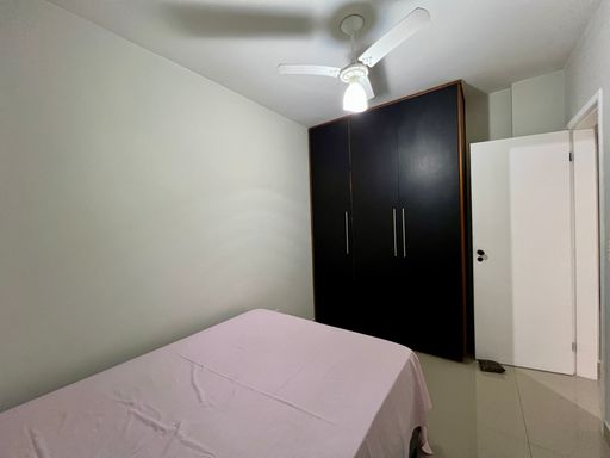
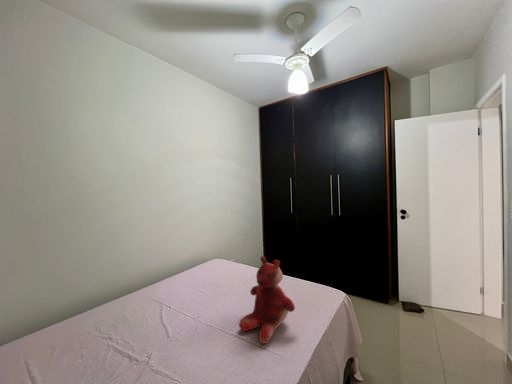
+ teddy bear [238,255,296,344]
